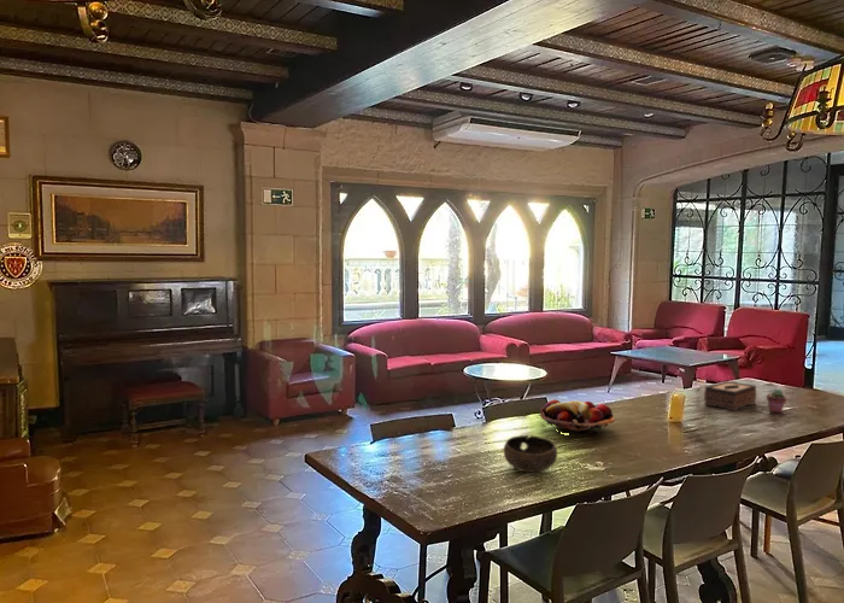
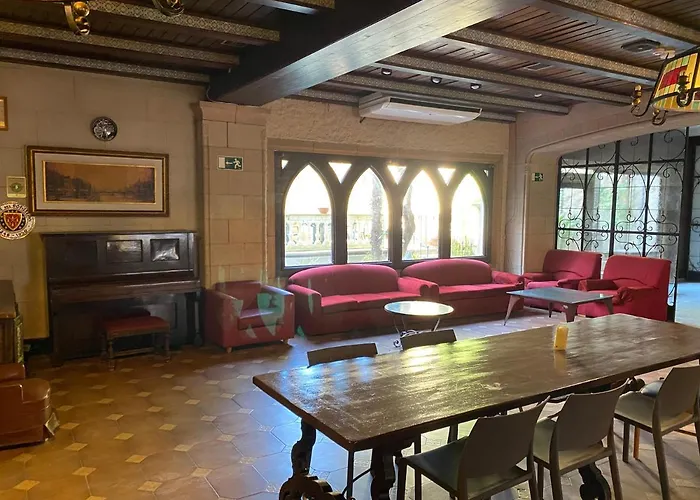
- bowl [503,434,558,473]
- potted succulent [766,388,787,414]
- tissue box [703,380,757,411]
- fruit basket [539,398,616,435]
